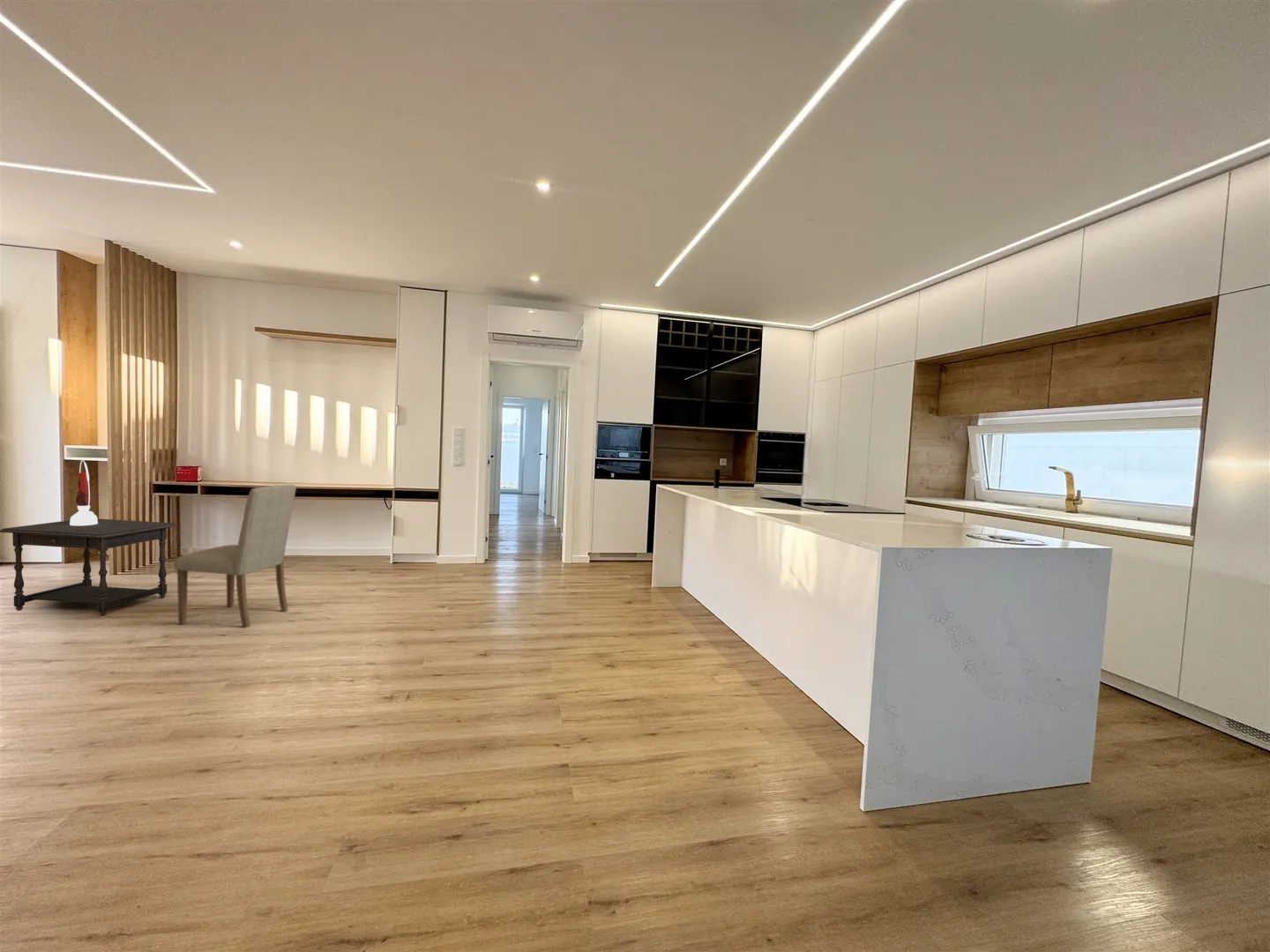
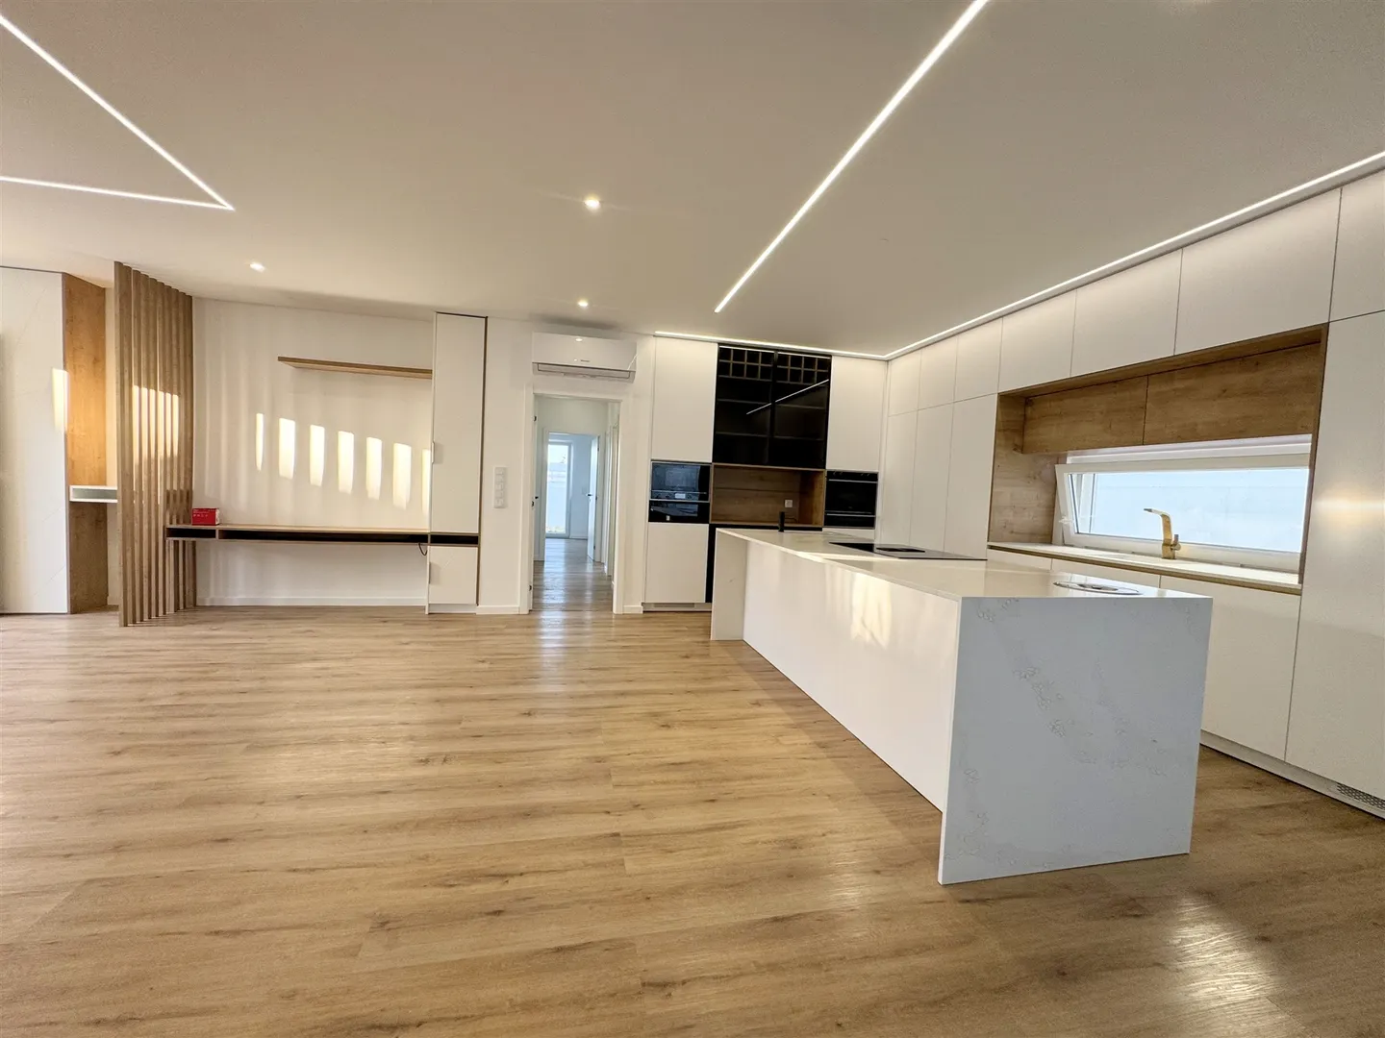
- dining chair [173,484,297,628]
- table lamp [70,459,98,525]
- side table [0,518,178,617]
